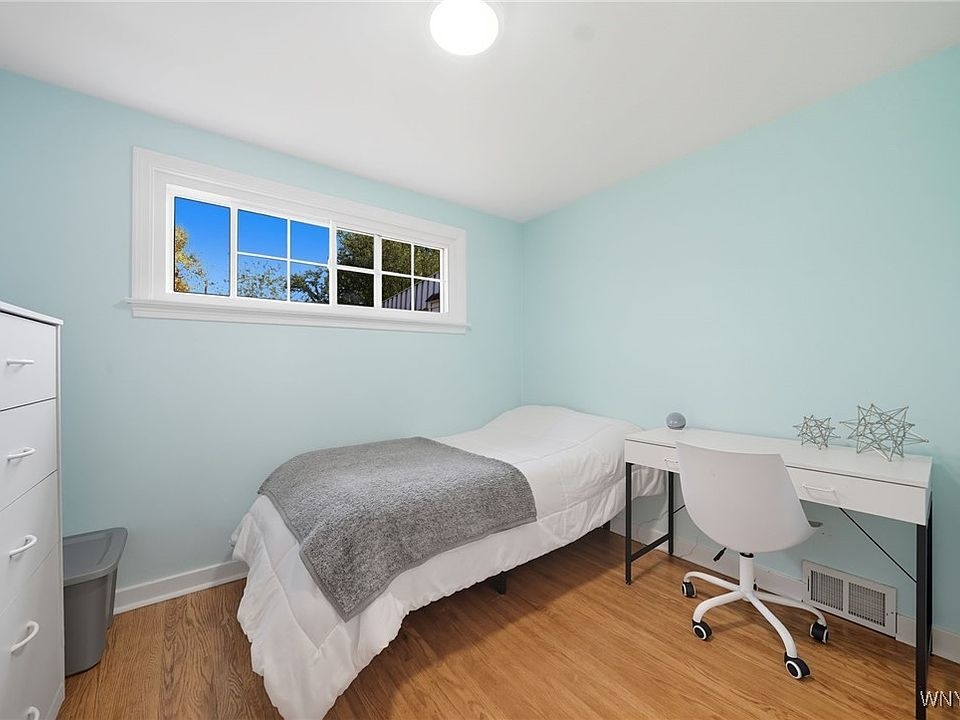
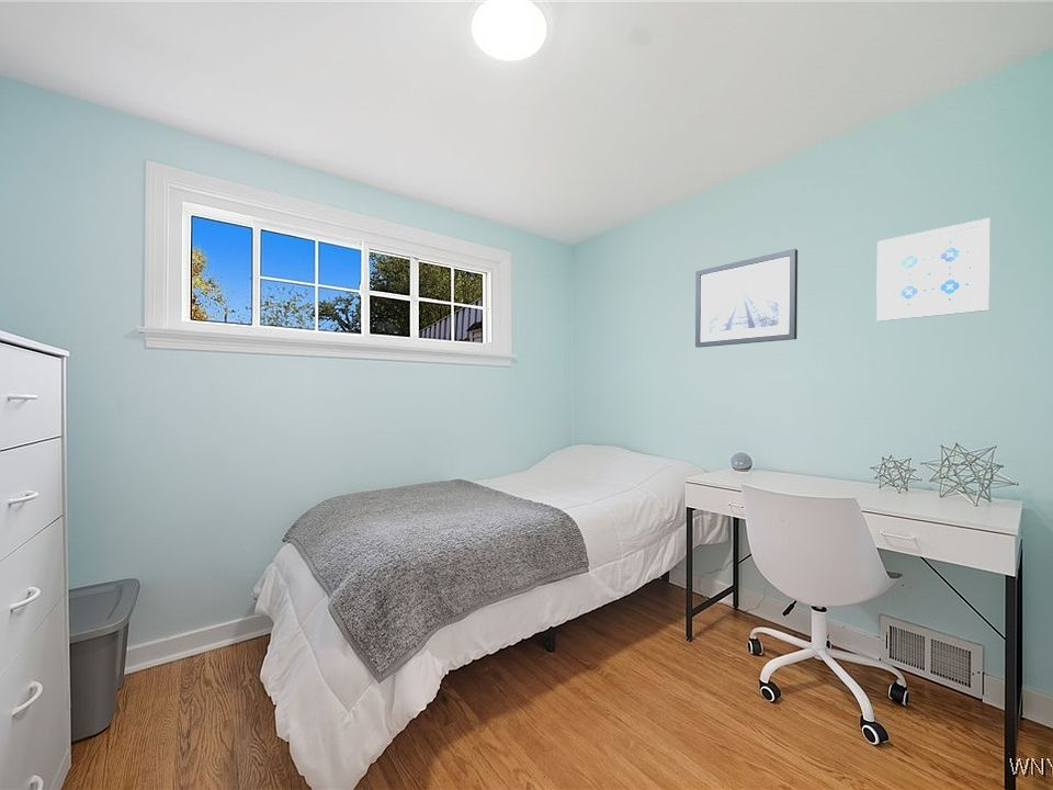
+ wall art [694,248,799,349]
+ wall art [875,217,992,323]
